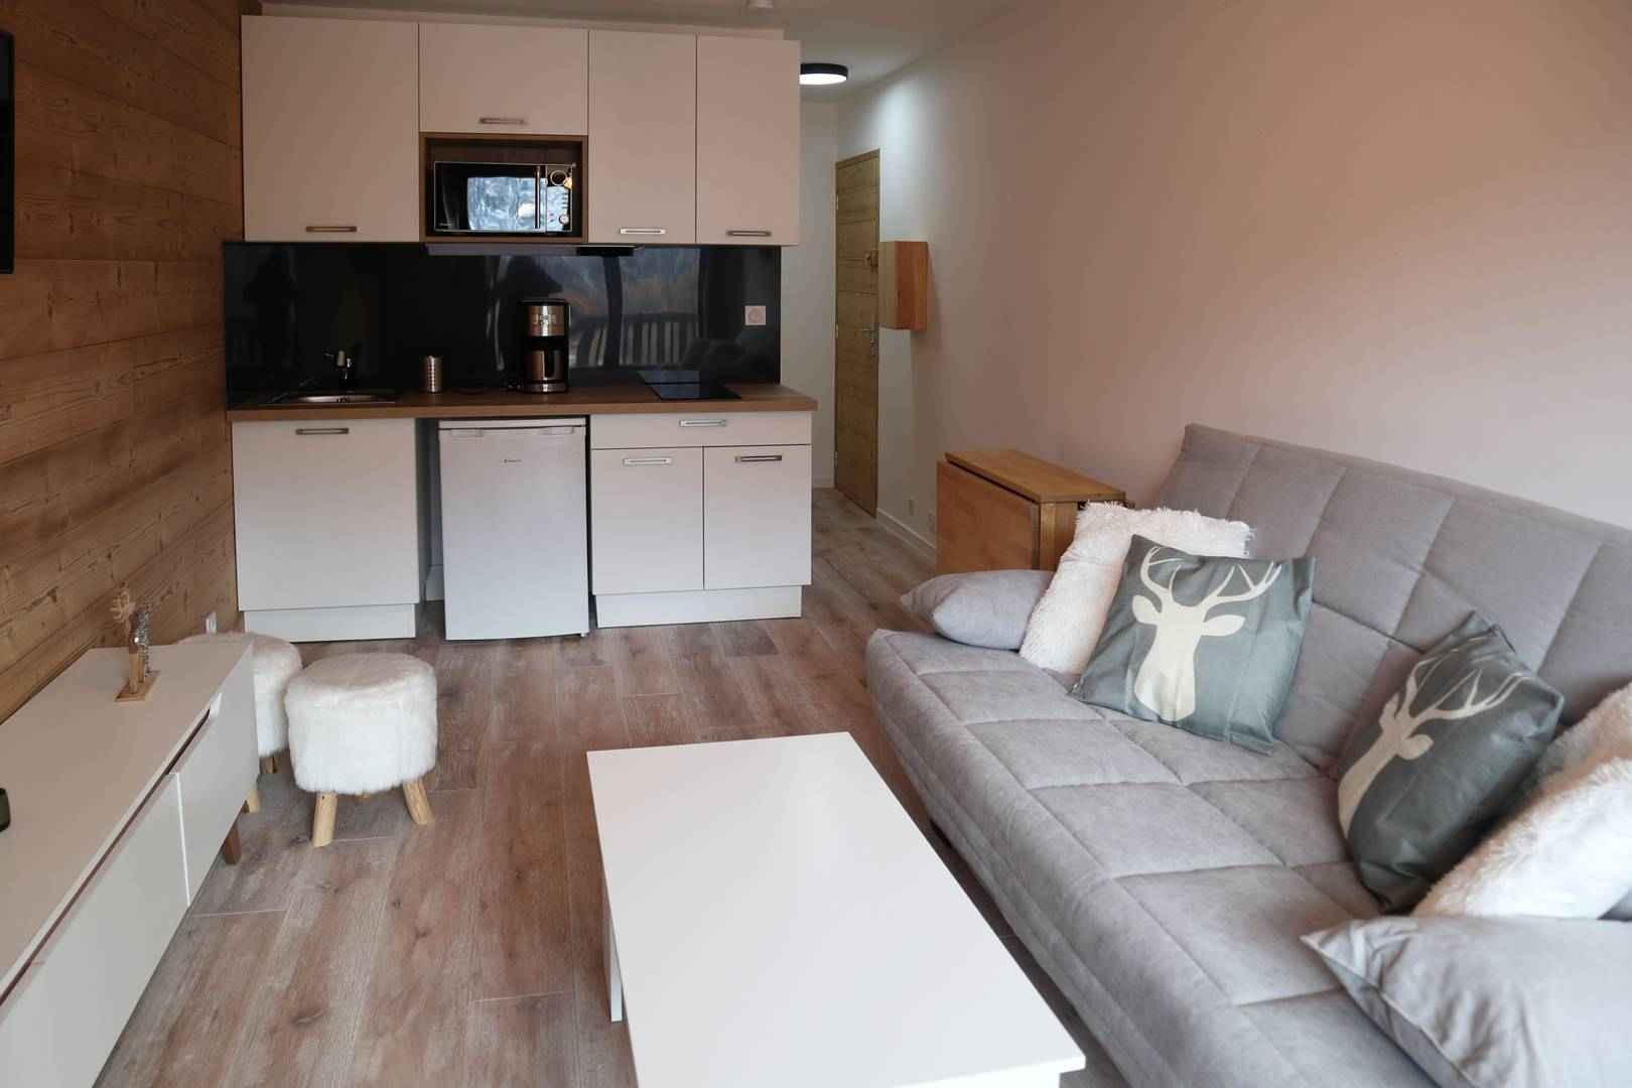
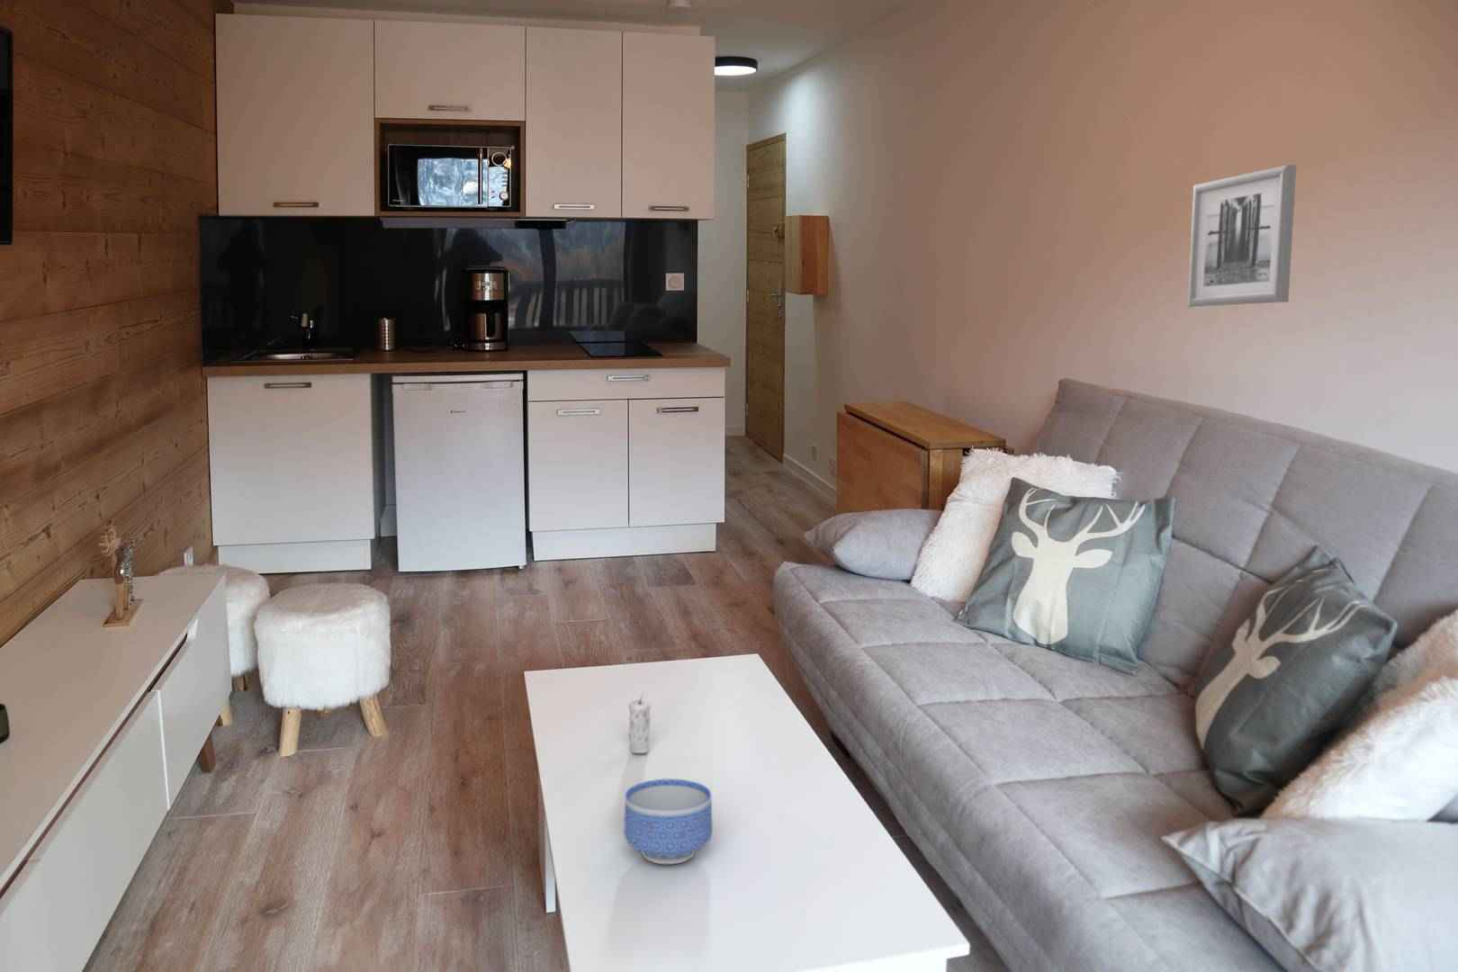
+ bowl [623,779,713,865]
+ wall art [1187,164,1296,308]
+ candle [627,692,652,754]
